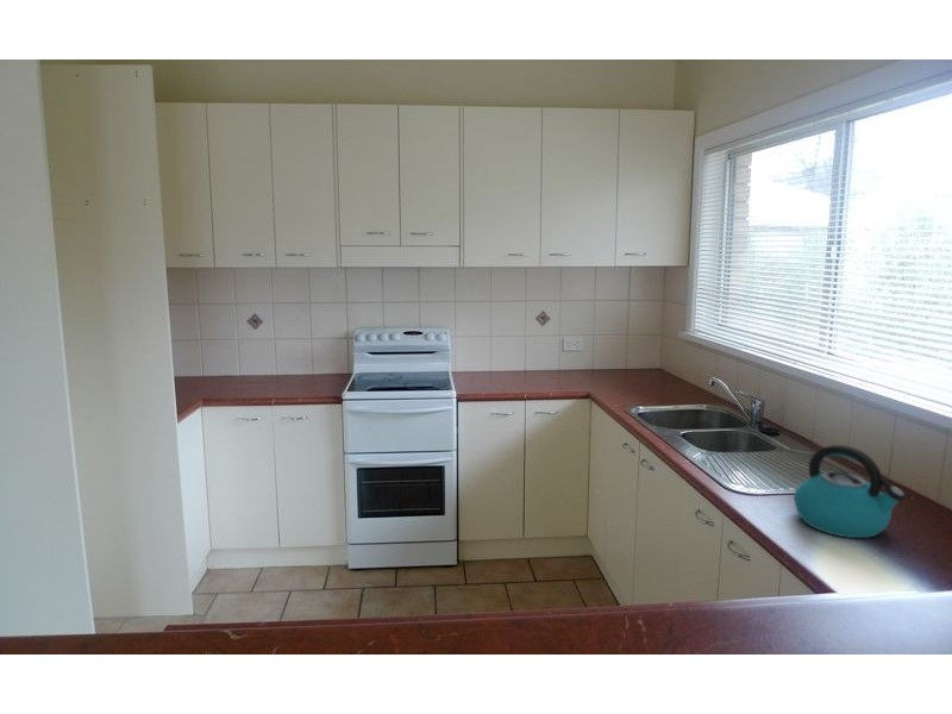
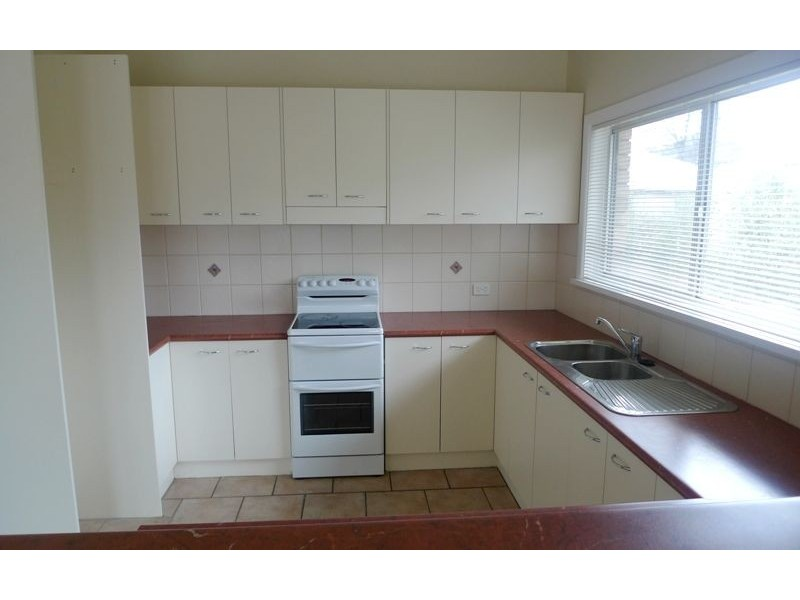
- kettle [793,444,907,539]
